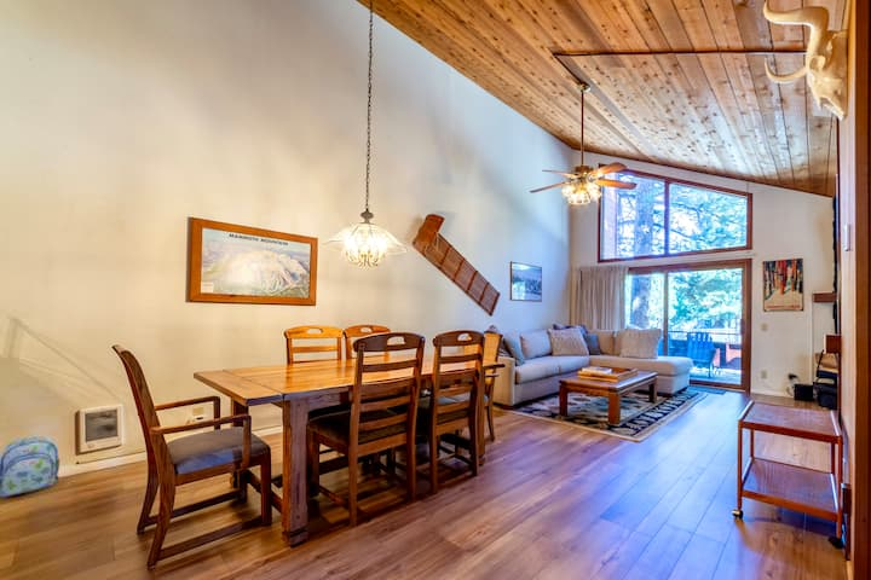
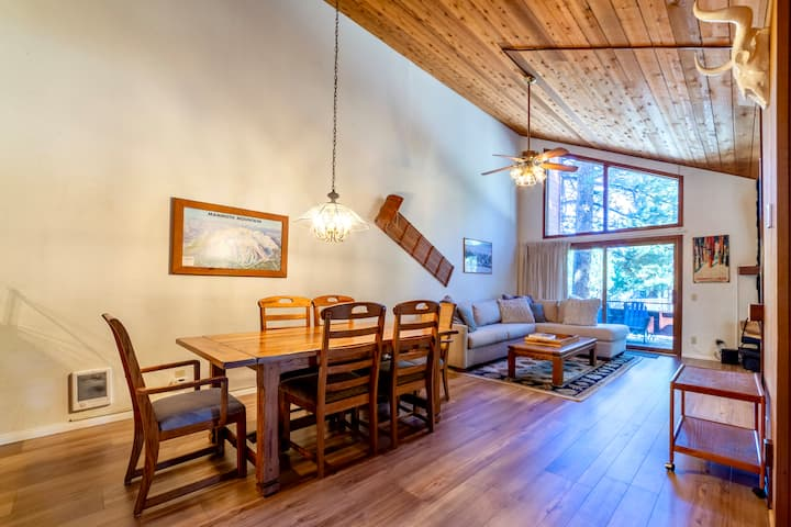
- backpack [0,436,60,498]
